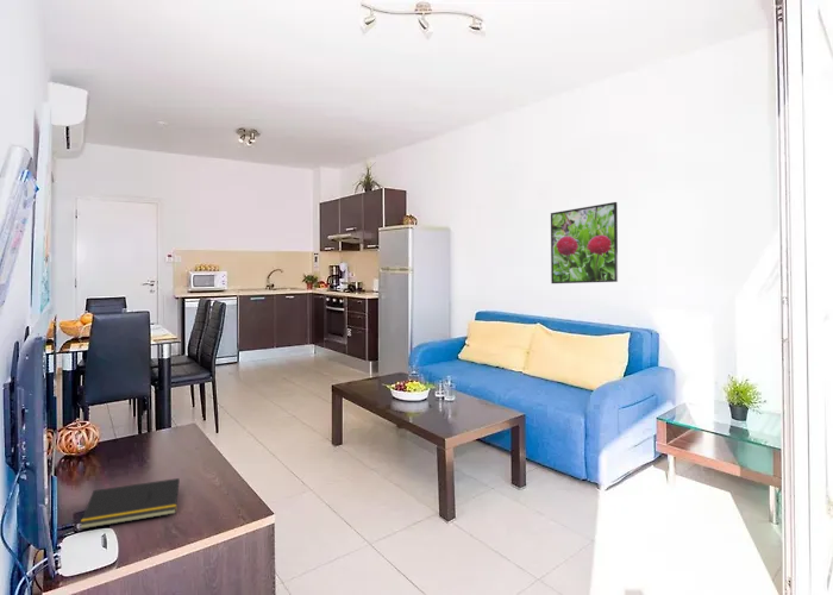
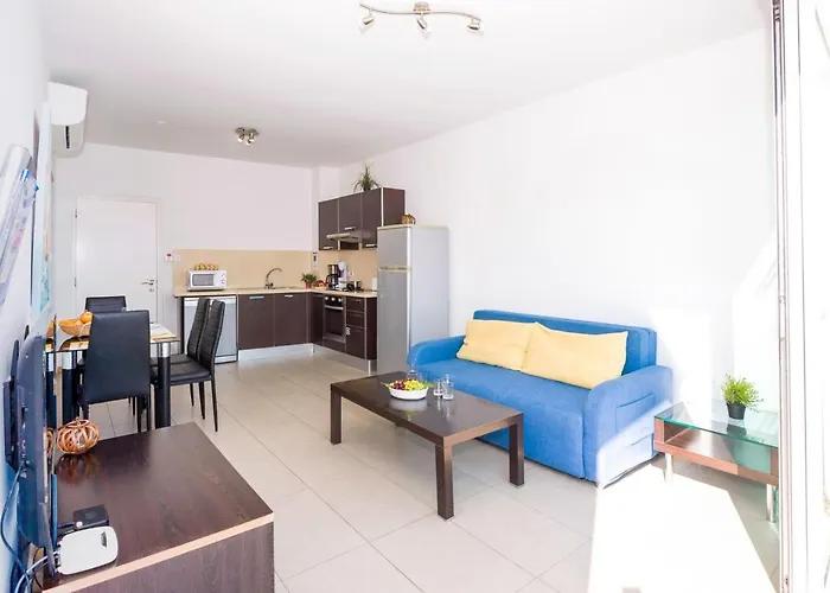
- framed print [550,201,619,284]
- notepad [79,477,181,531]
